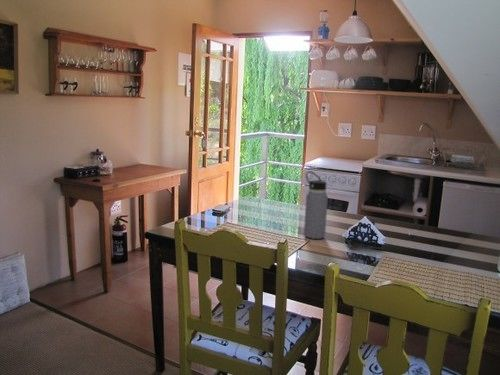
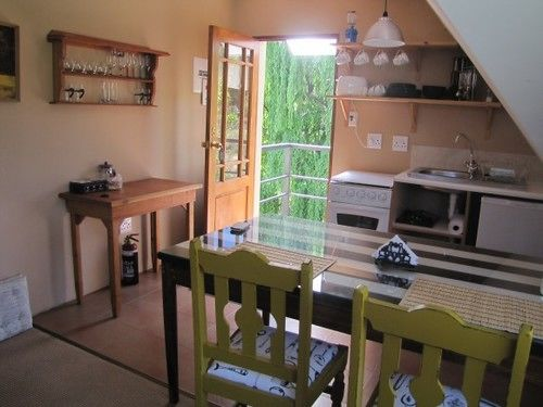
- water bottle [303,170,329,240]
